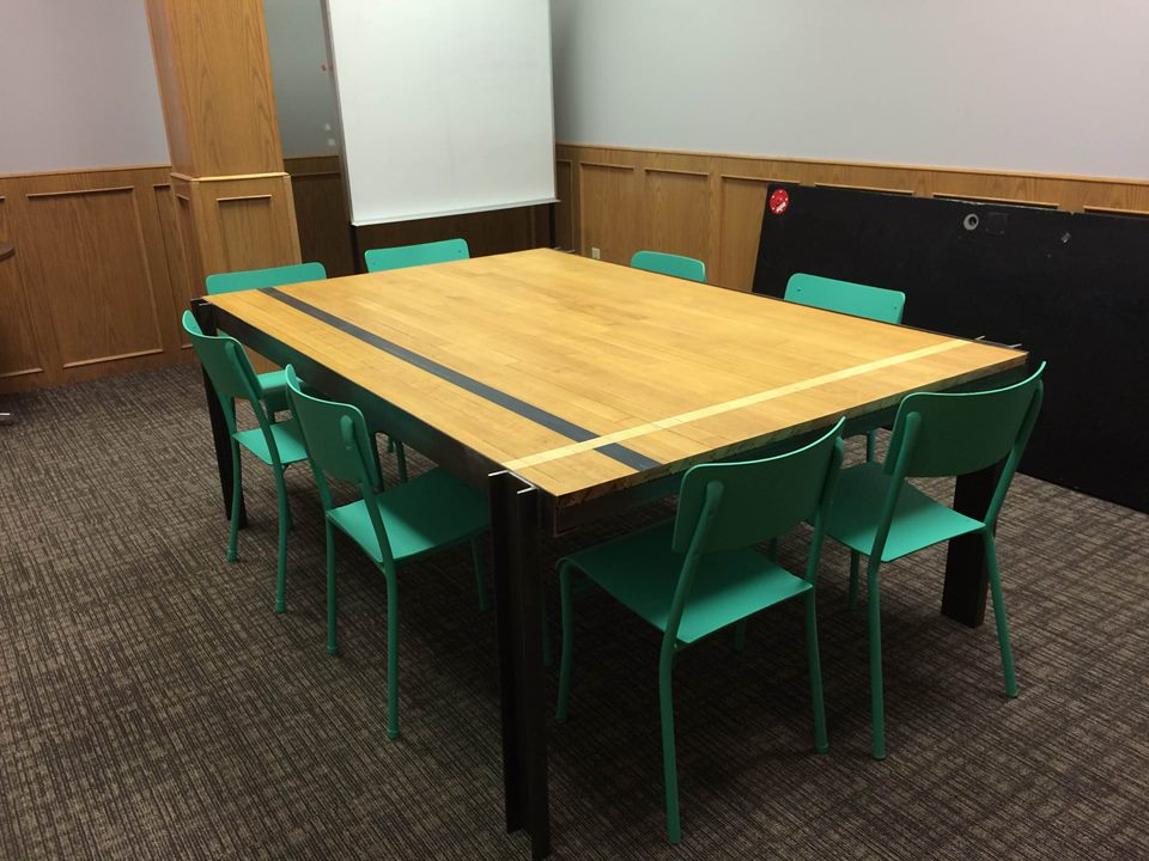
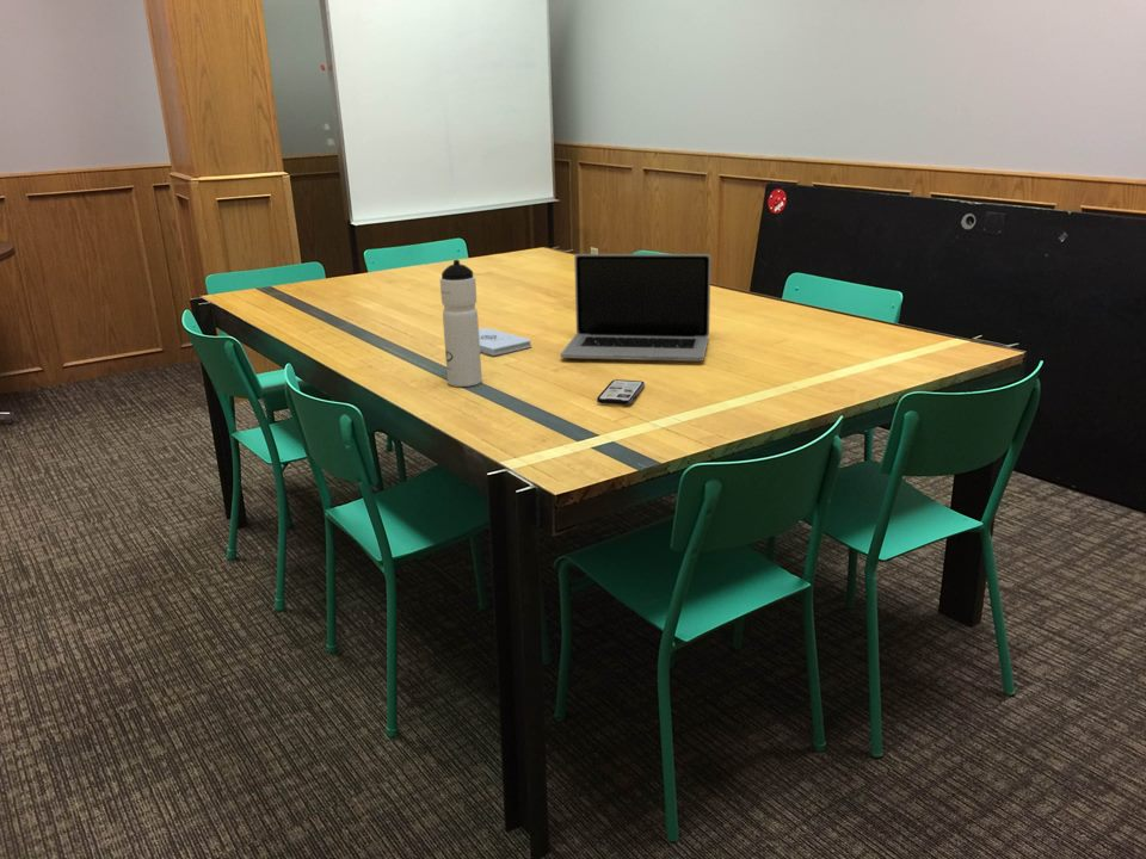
+ laptop [560,253,711,363]
+ notepad [479,327,532,357]
+ water bottle [439,259,483,388]
+ phone case [596,378,646,406]
